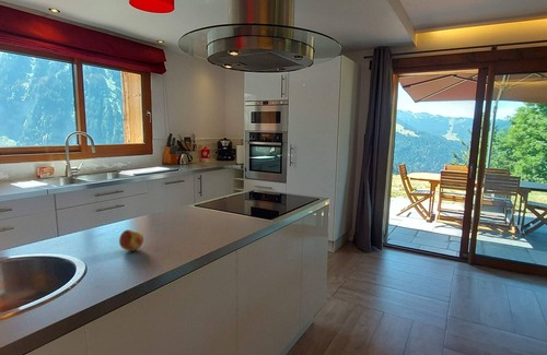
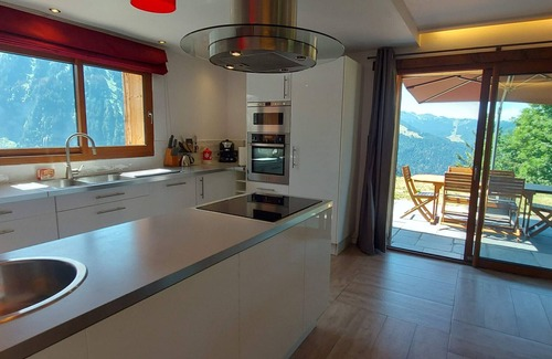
- fruit [118,228,144,252]
